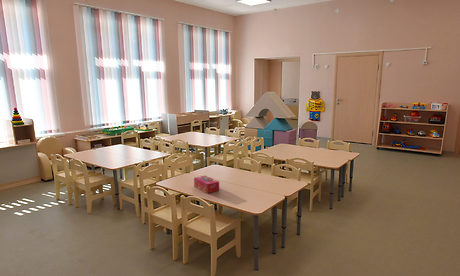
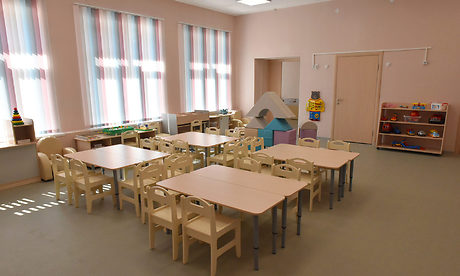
- tissue box [193,175,220,194]
